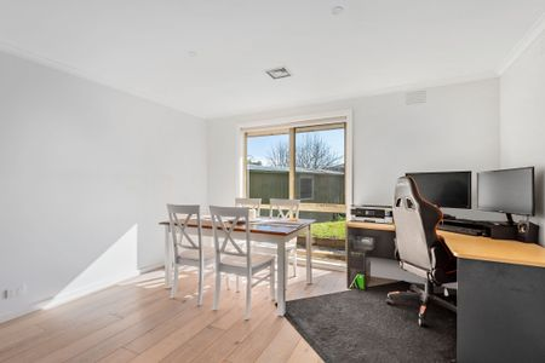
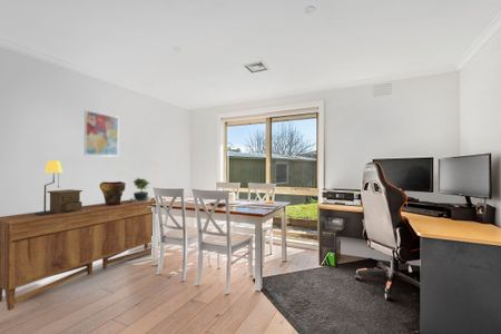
+ wall art [84,109,120,158]
+ sideboard [0,196,166,312]
+ table lamp [35,159,84,216]
+ decorative urn [99,180,127,206]
+ potted plant [129,176,153,203]
